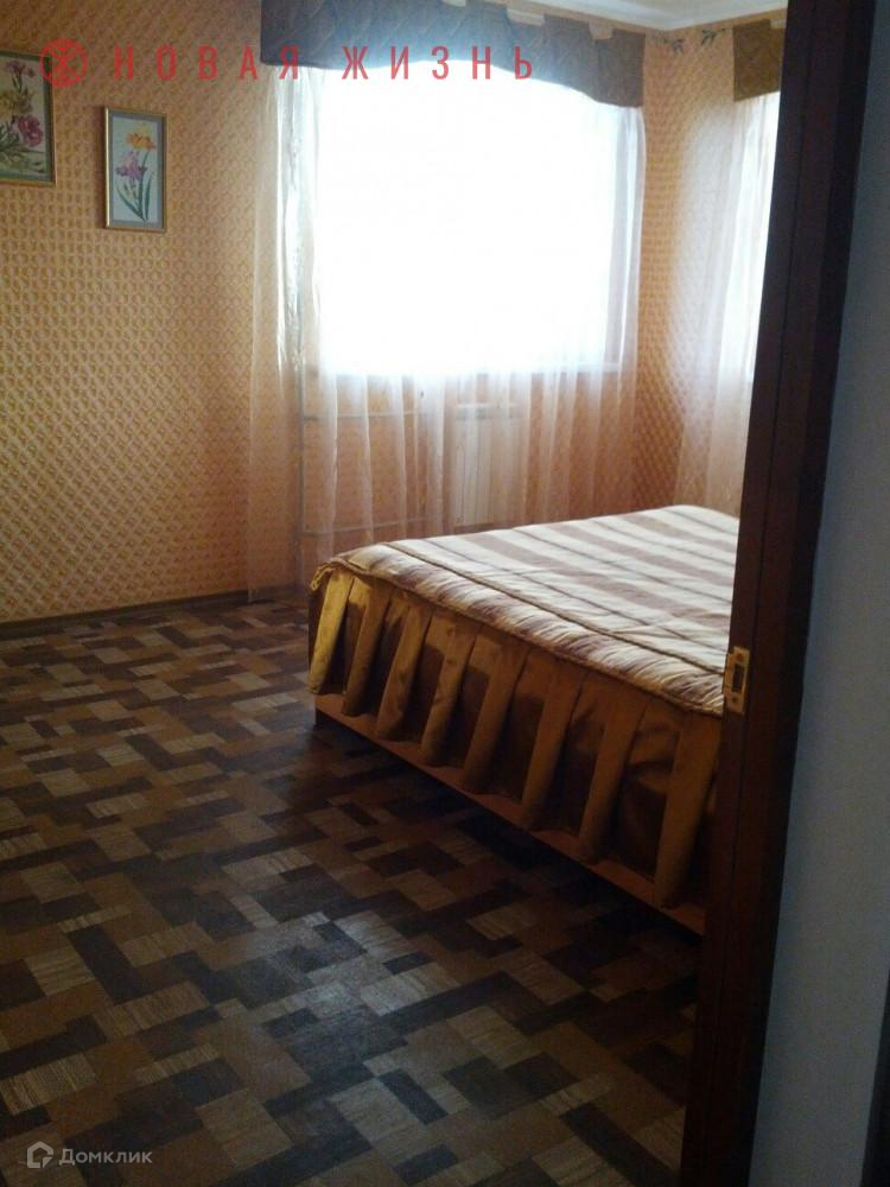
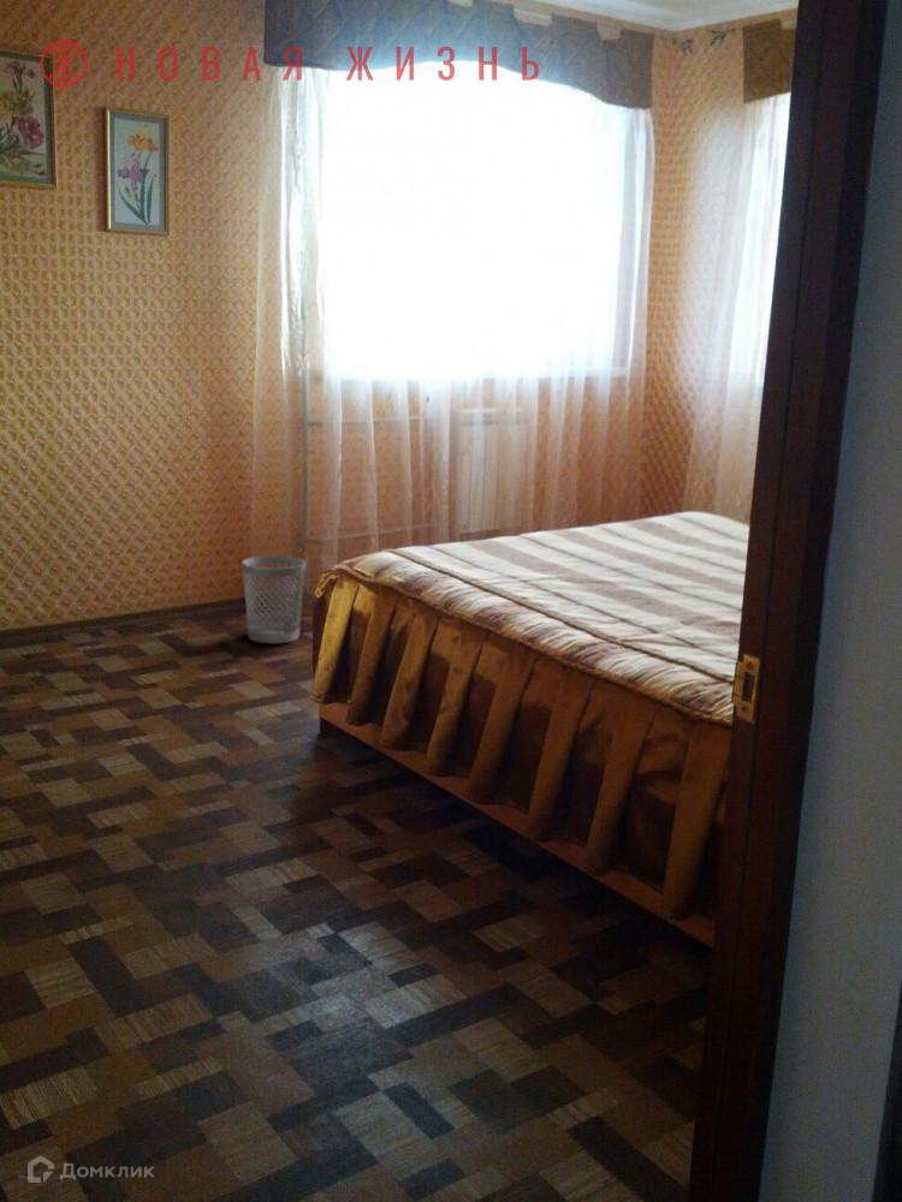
+ wastebasket [241,555,307,644]
